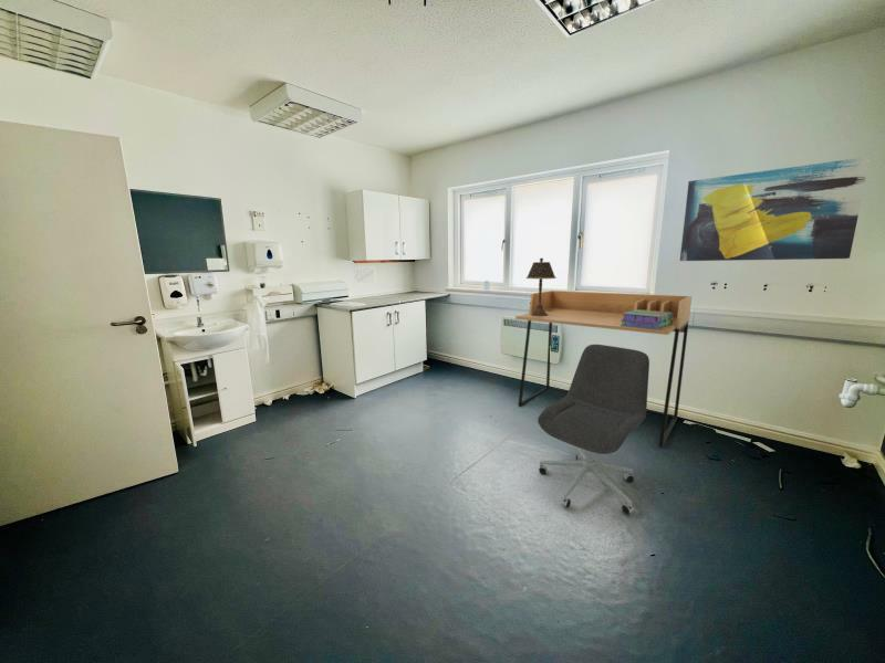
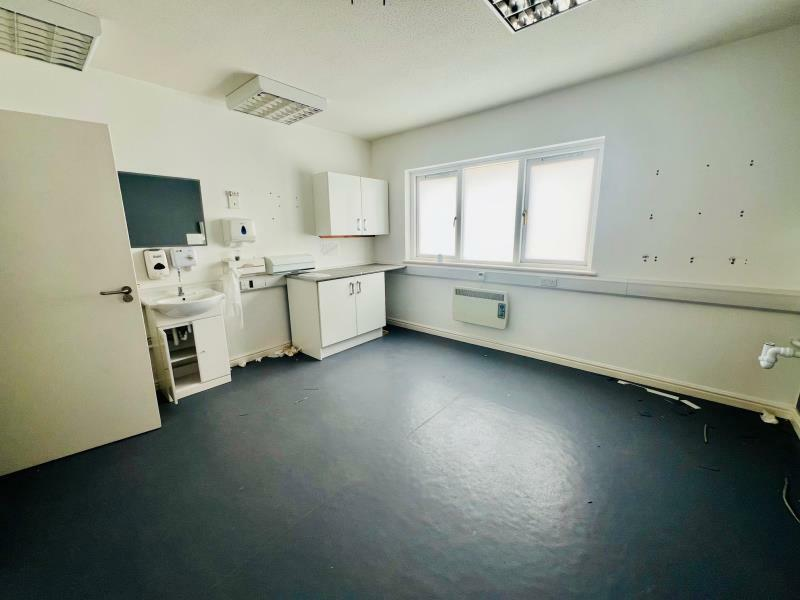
- desk [514,290,693,448]
- table lamp [525,257,558,316]
- office chair [537,344,650,515]
- stack of books [622,309,674,329]
- wall art [679,156,871,262]
